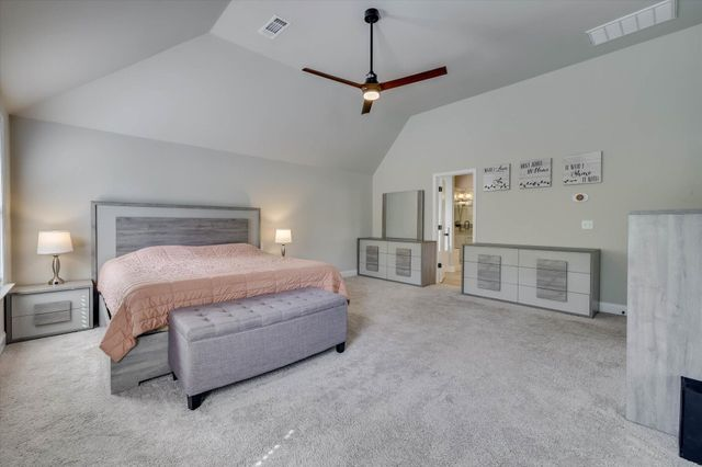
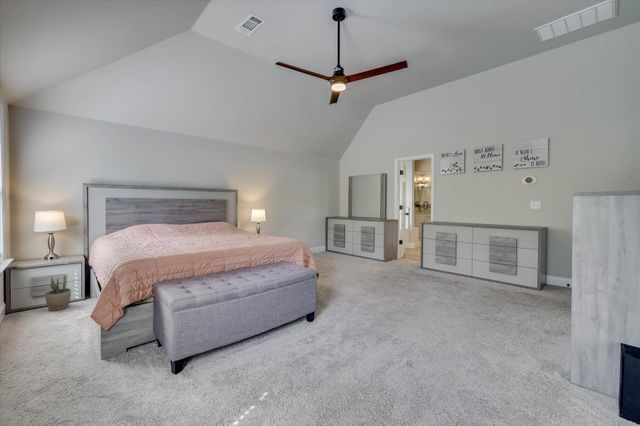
+ potted plant [44,272,72,312]
